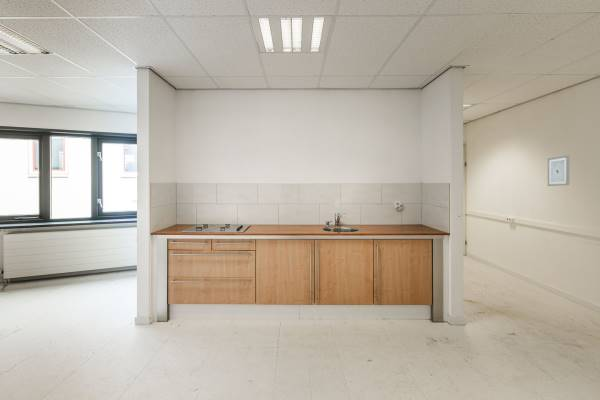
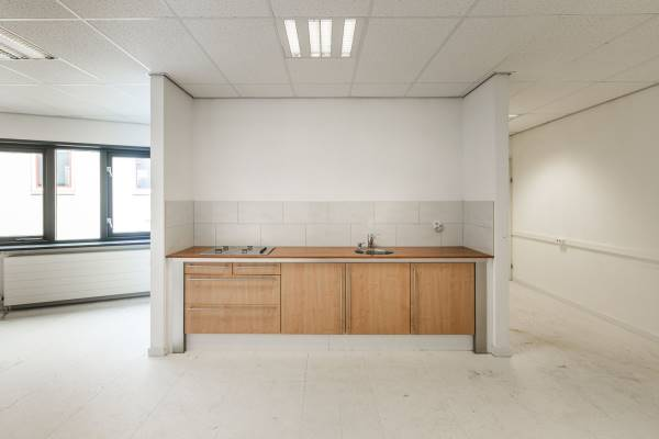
- wall art [547,154,570,187]
